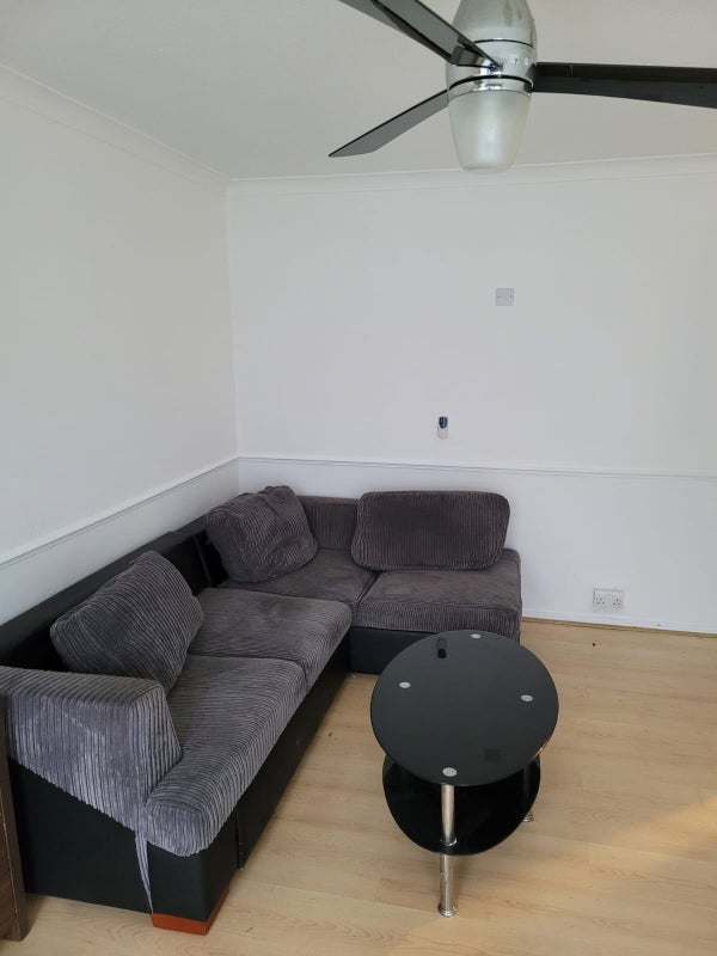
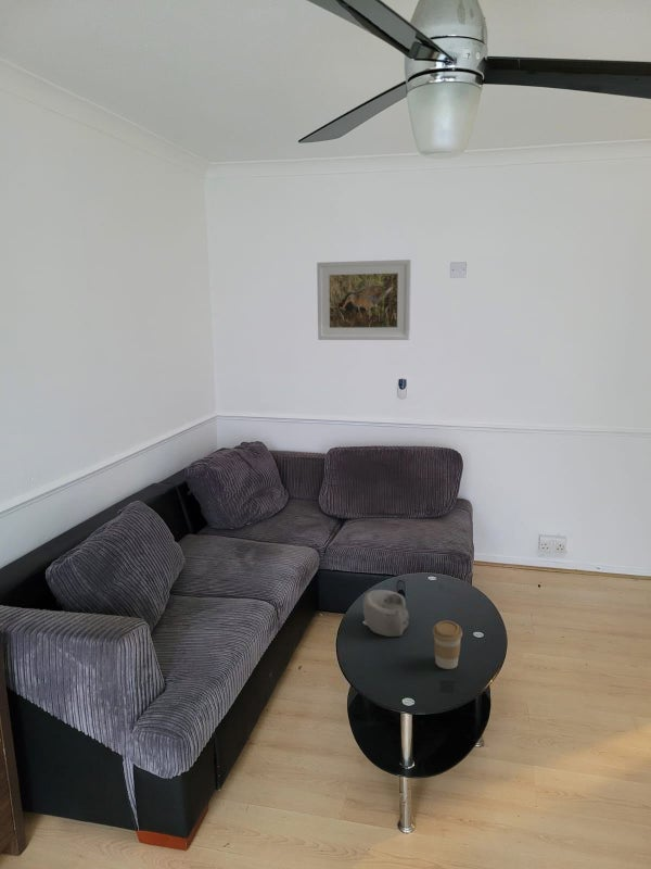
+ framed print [316,259,412,341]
+ coffee cup [432,619,463,670]
+ decorative bowl [362,589,410,638]
